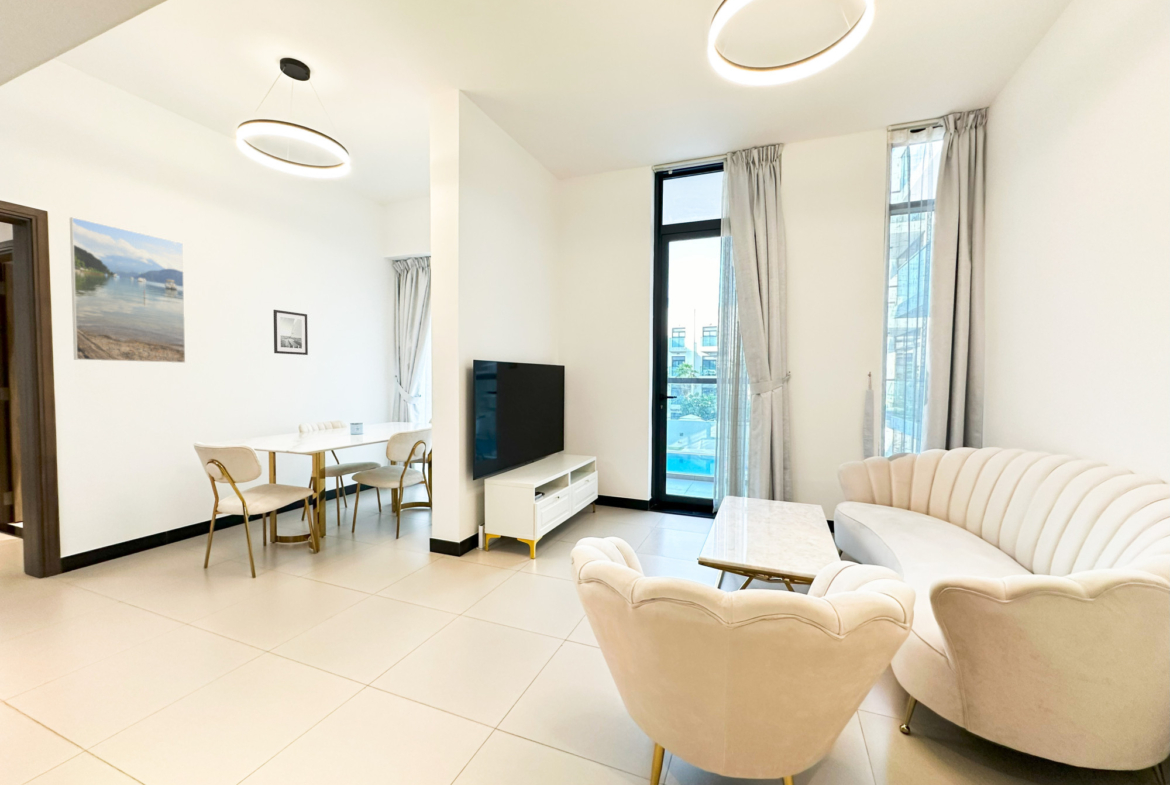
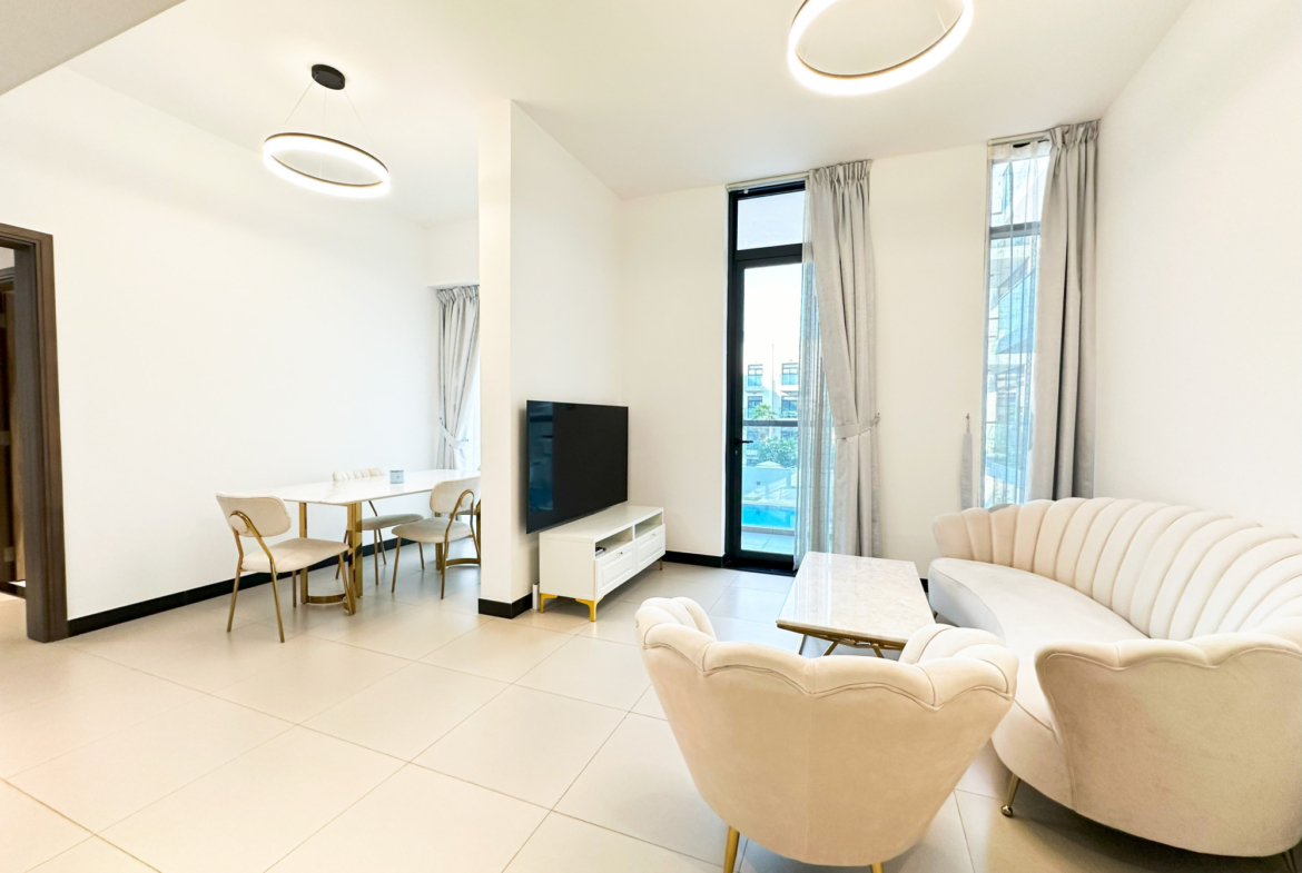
- wall art [273,309,309,356]
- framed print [69,216,187,364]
